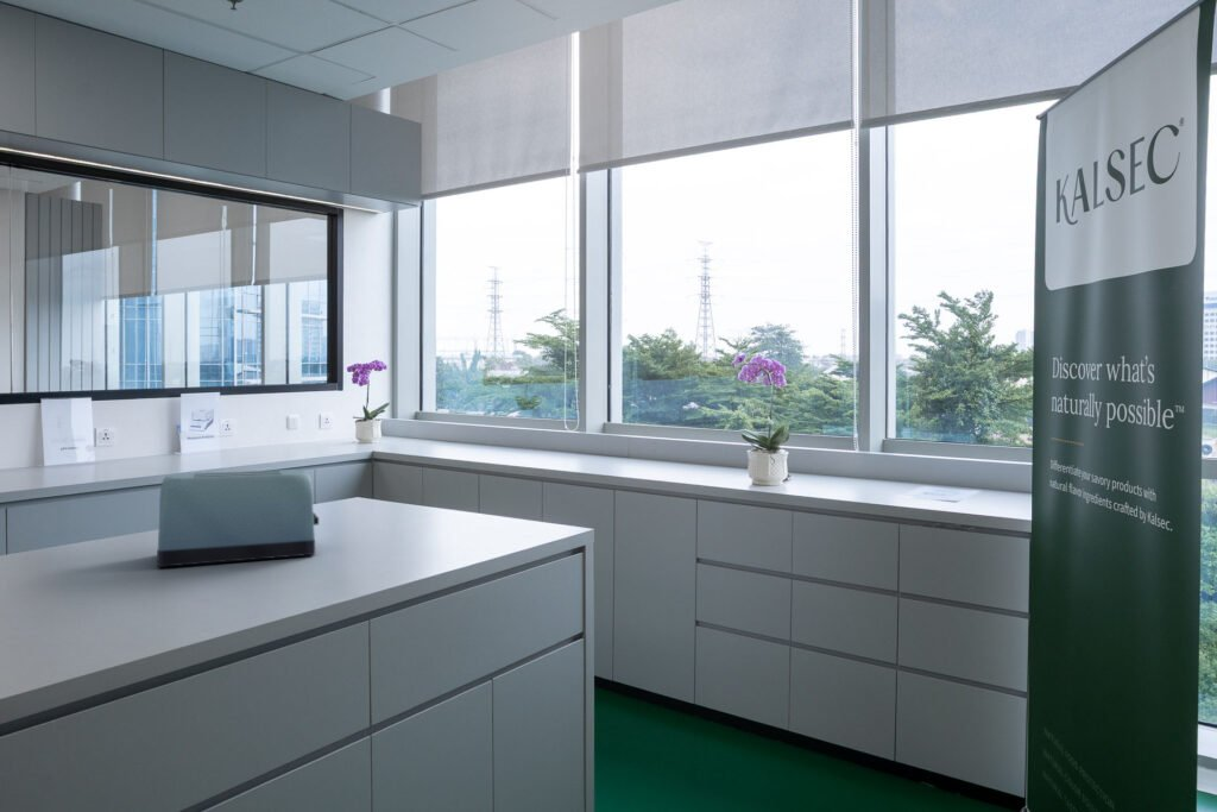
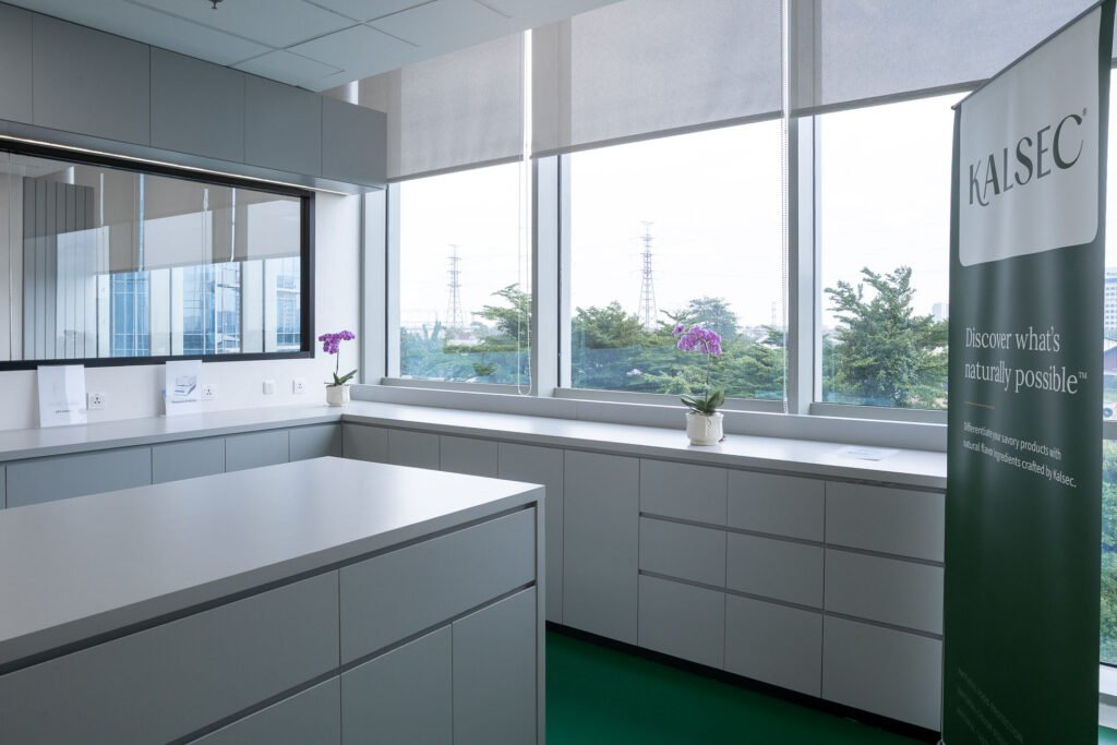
- toaster [156,468,320,568]
